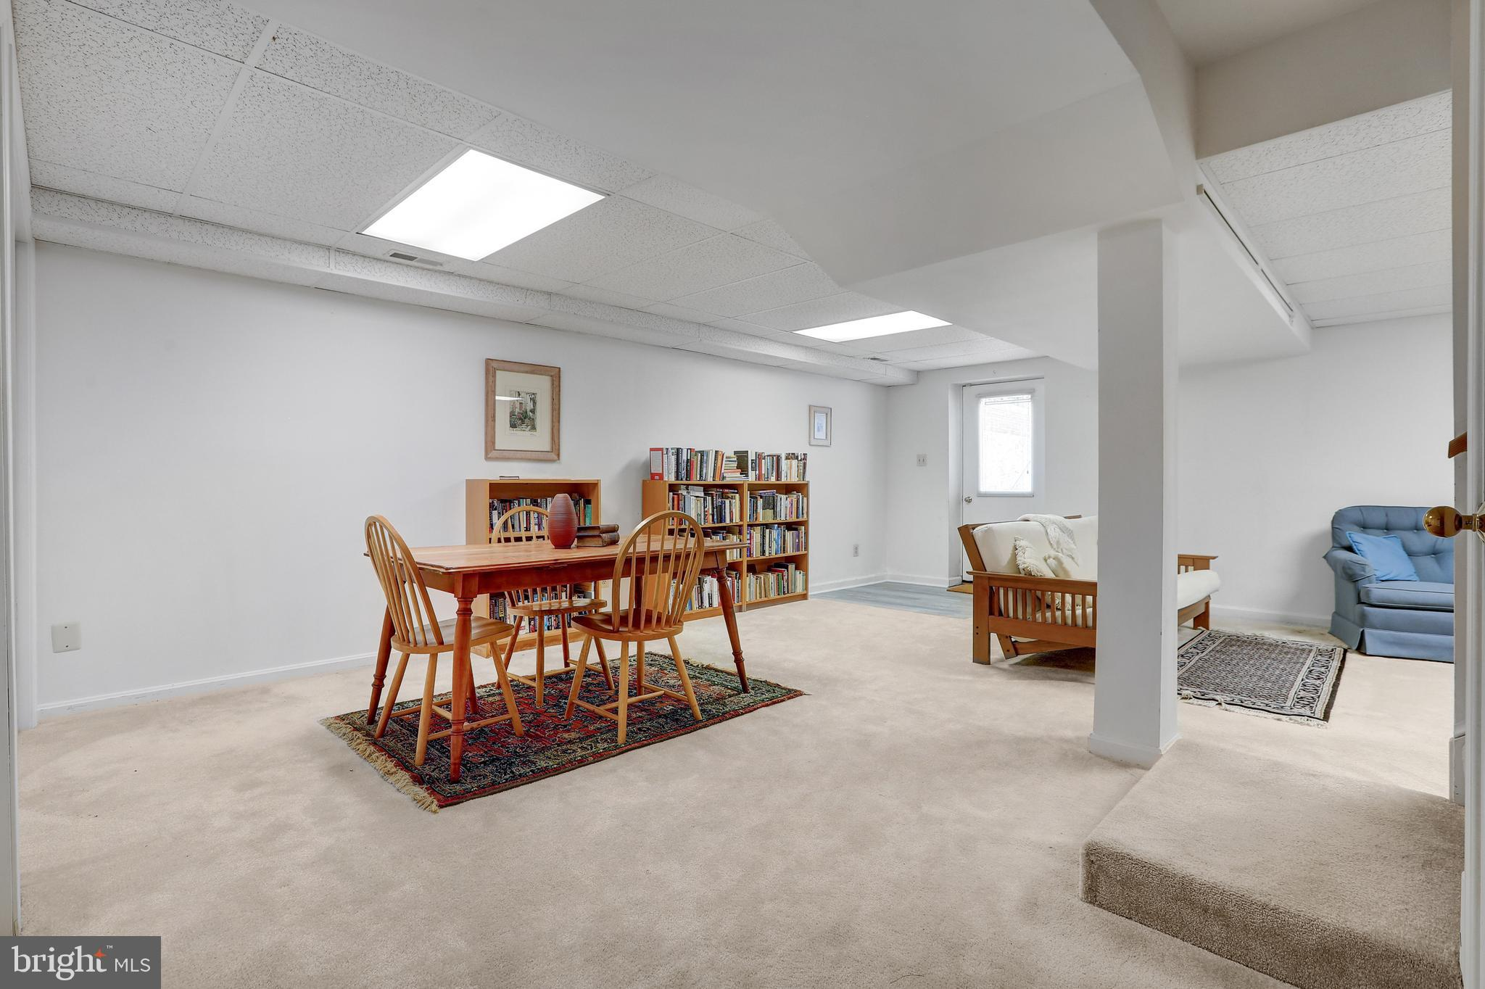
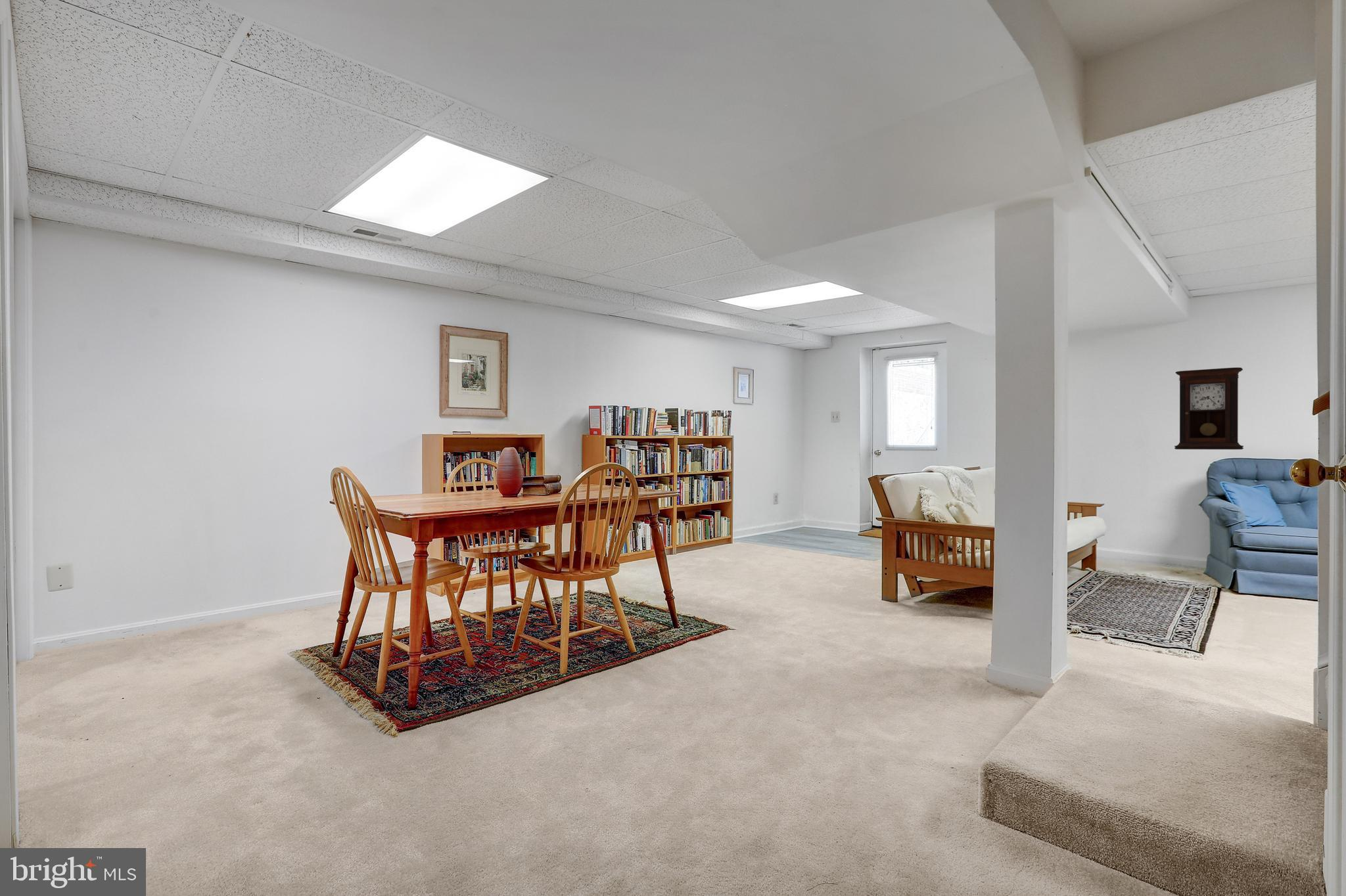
+ pendulum clock [1174,367,1244,450]
